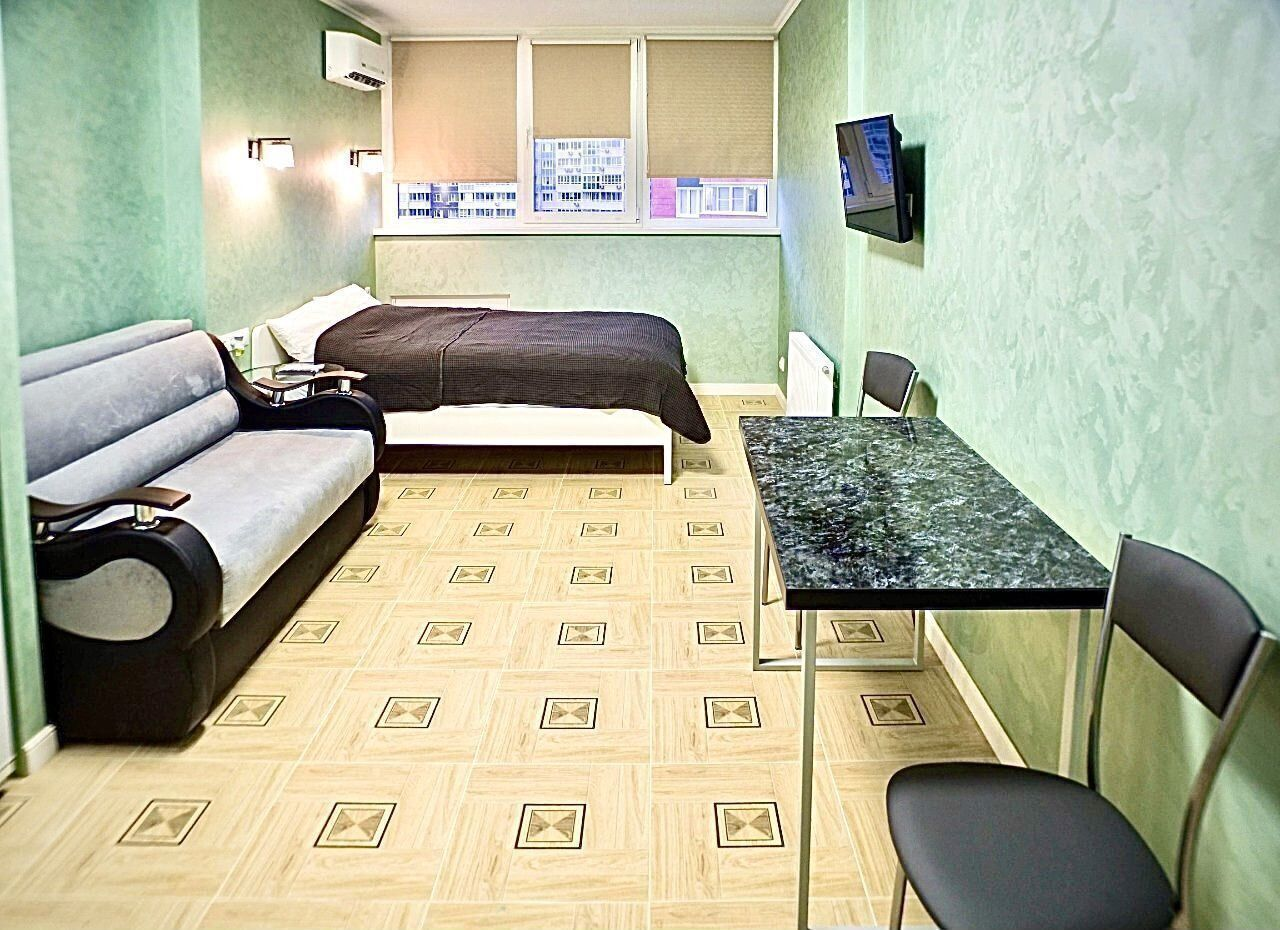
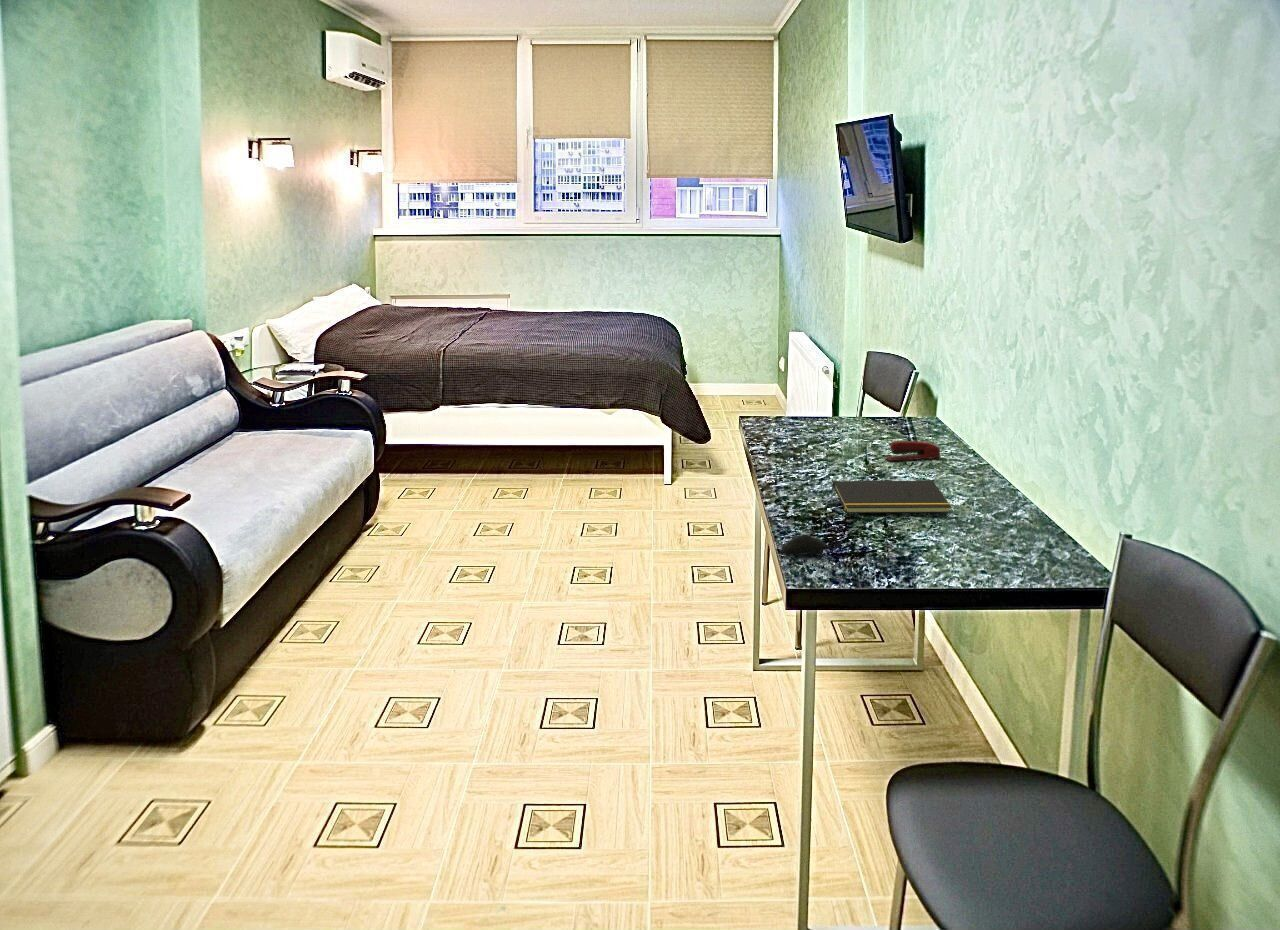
+ notepad [830,480,952,514]
+ computer mouse [779,533,843,557]
+ stapler [884,440,942,462]
